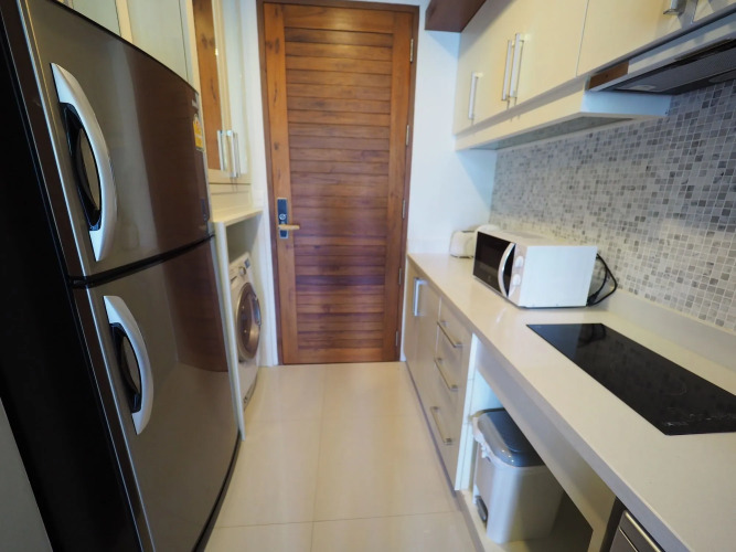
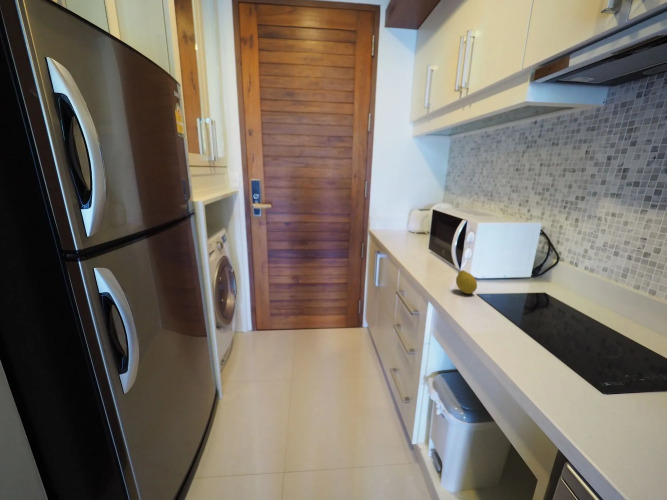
+ fruit [455,269,478,295]
